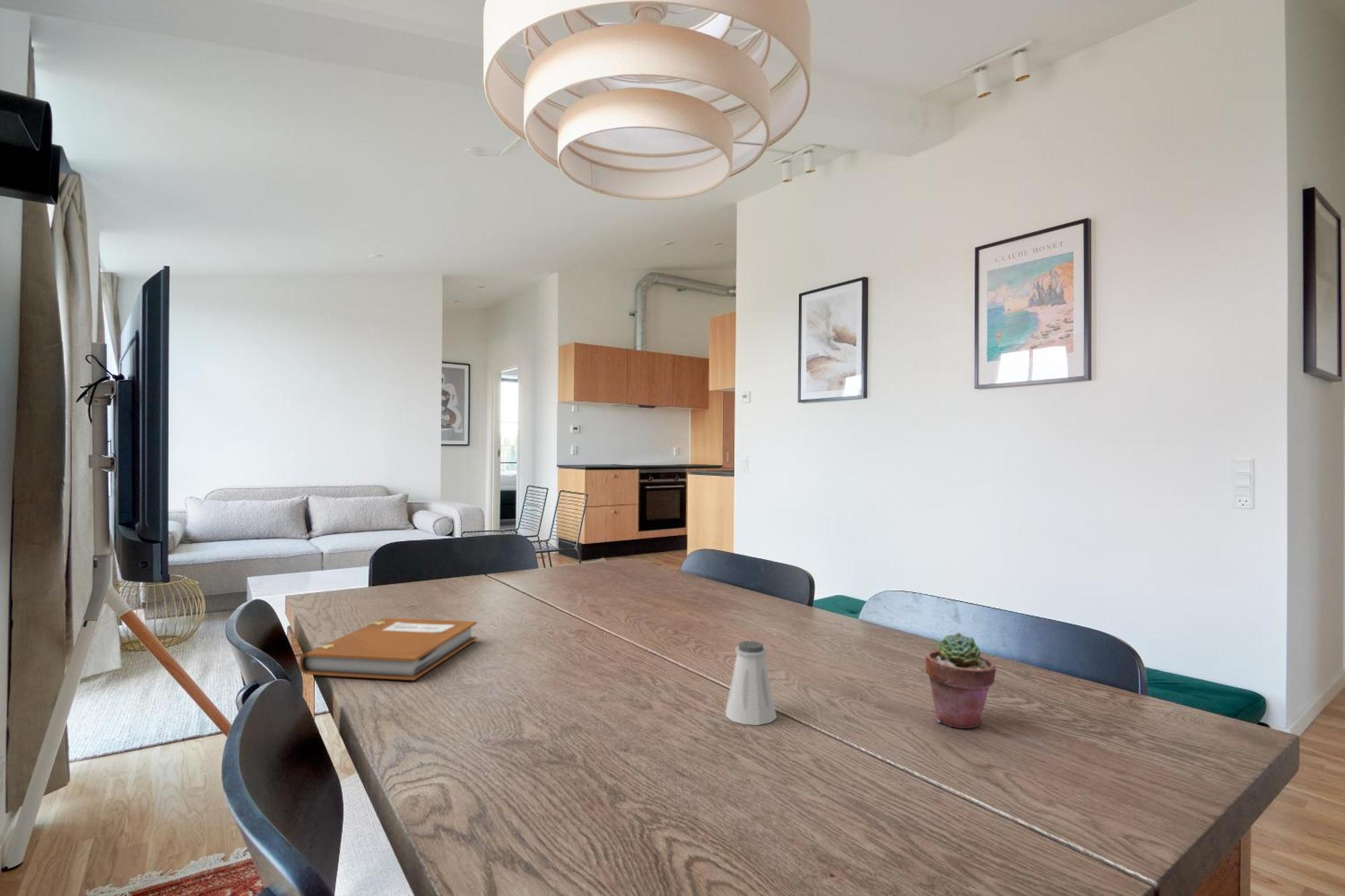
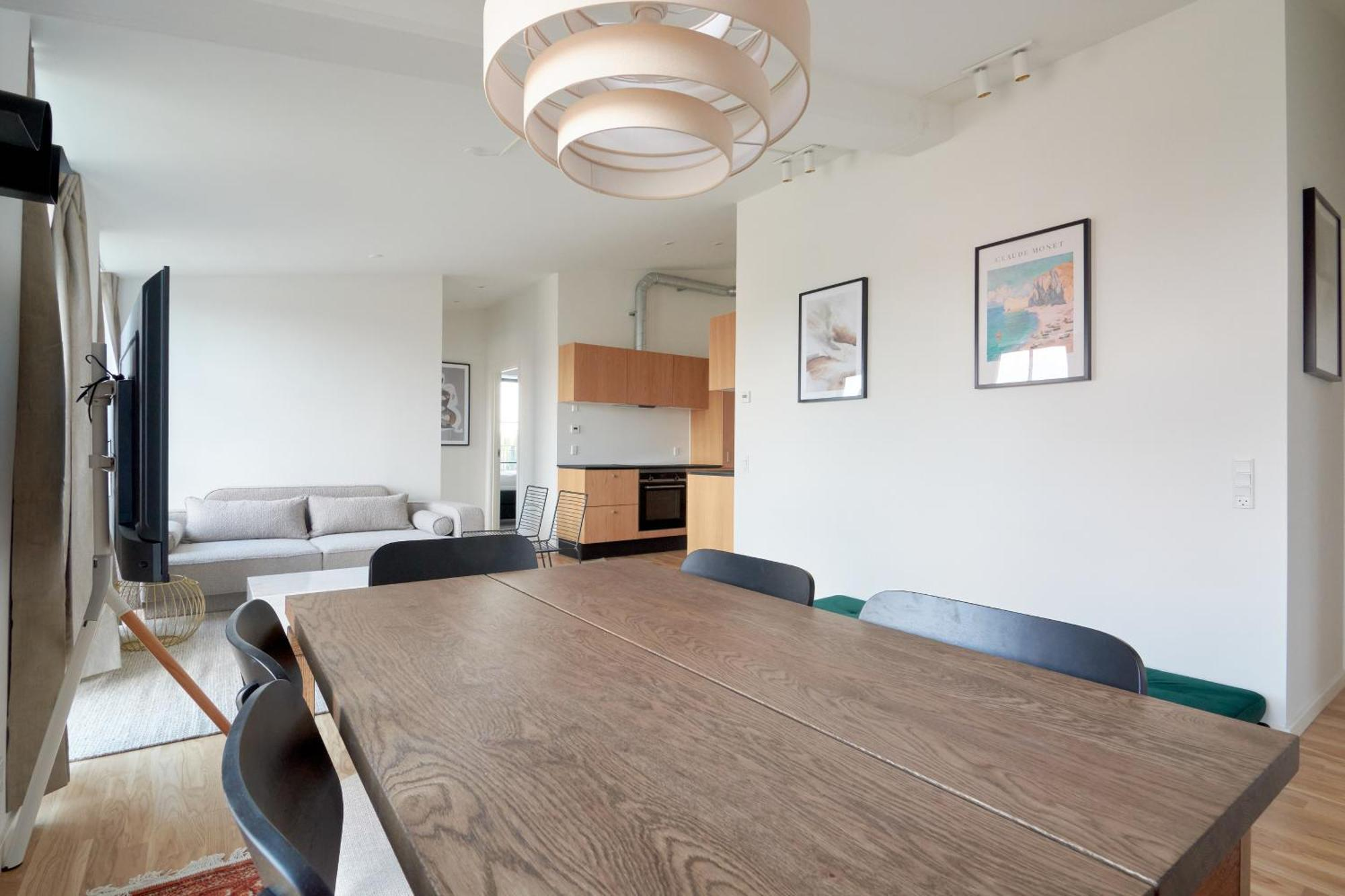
- potted succulent [925,632,997,729]
- saltshaker [725,640,777,726]
- notebook [299,617,477,681]
